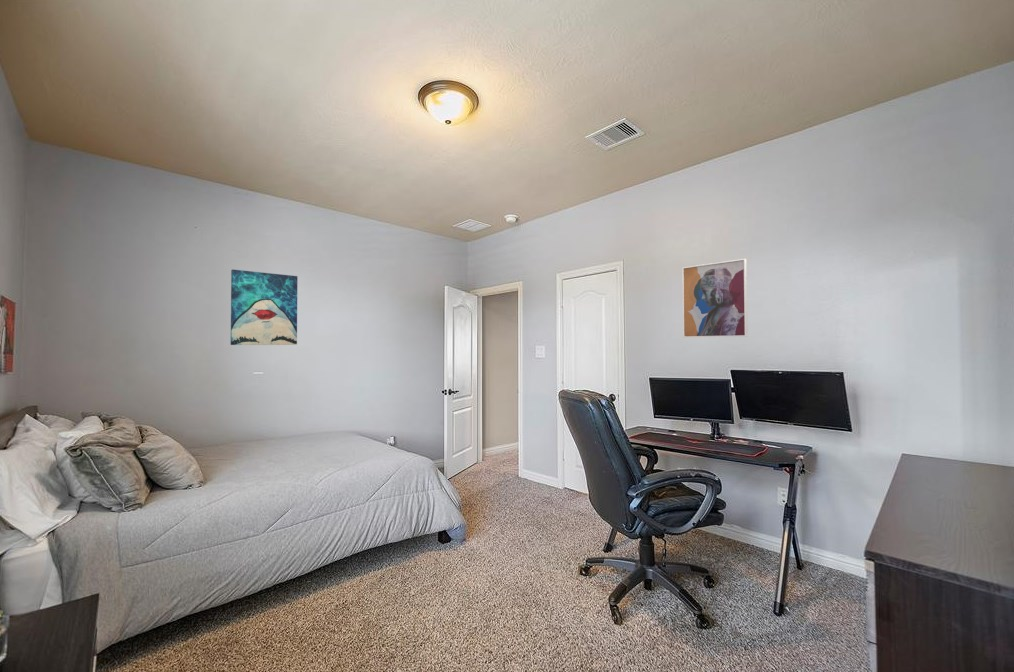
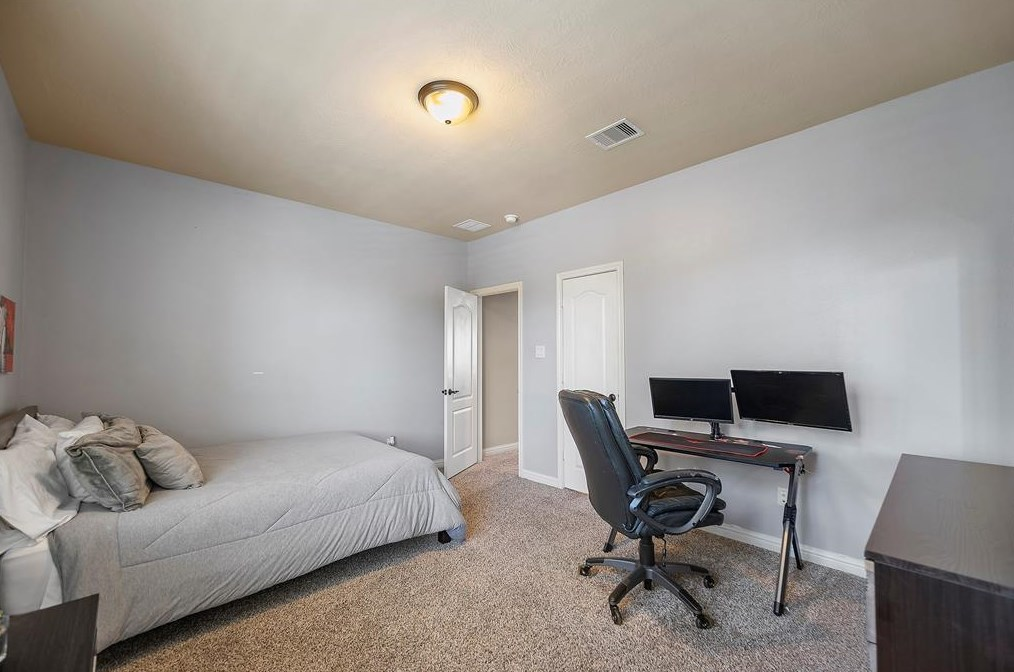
- wall art [681,258,748,339]
- wall art [230,268,298,346]
